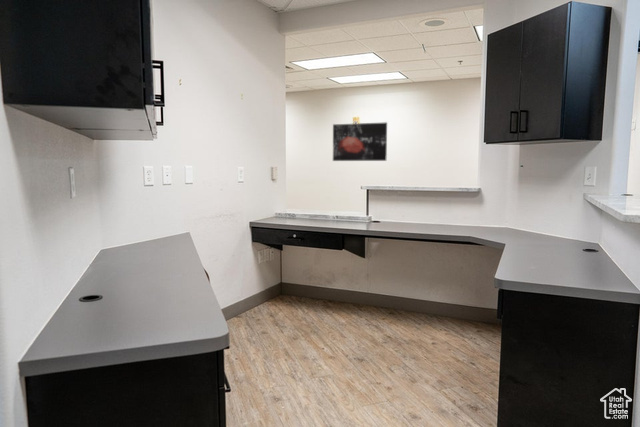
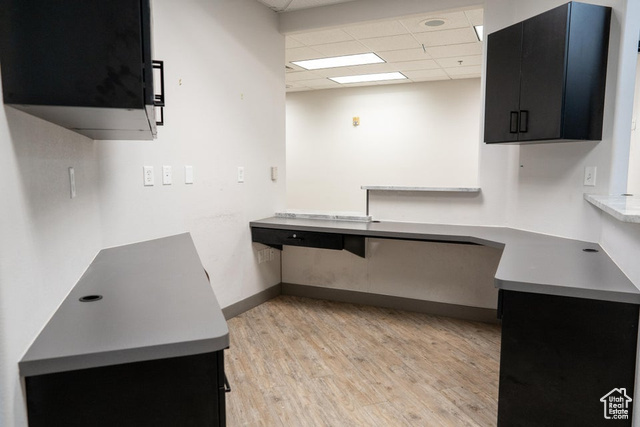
- wall art [332,121,388,162]
